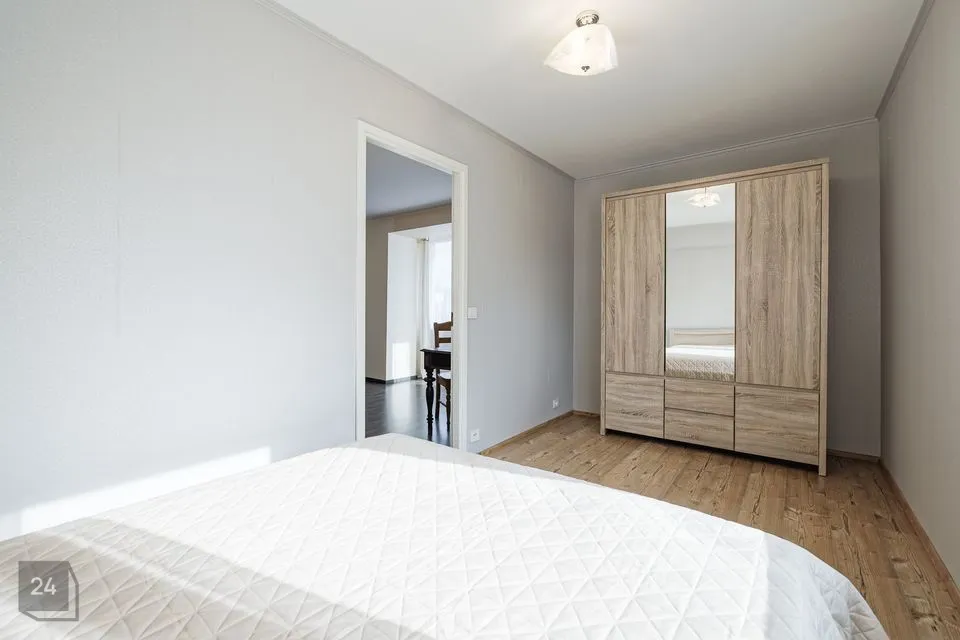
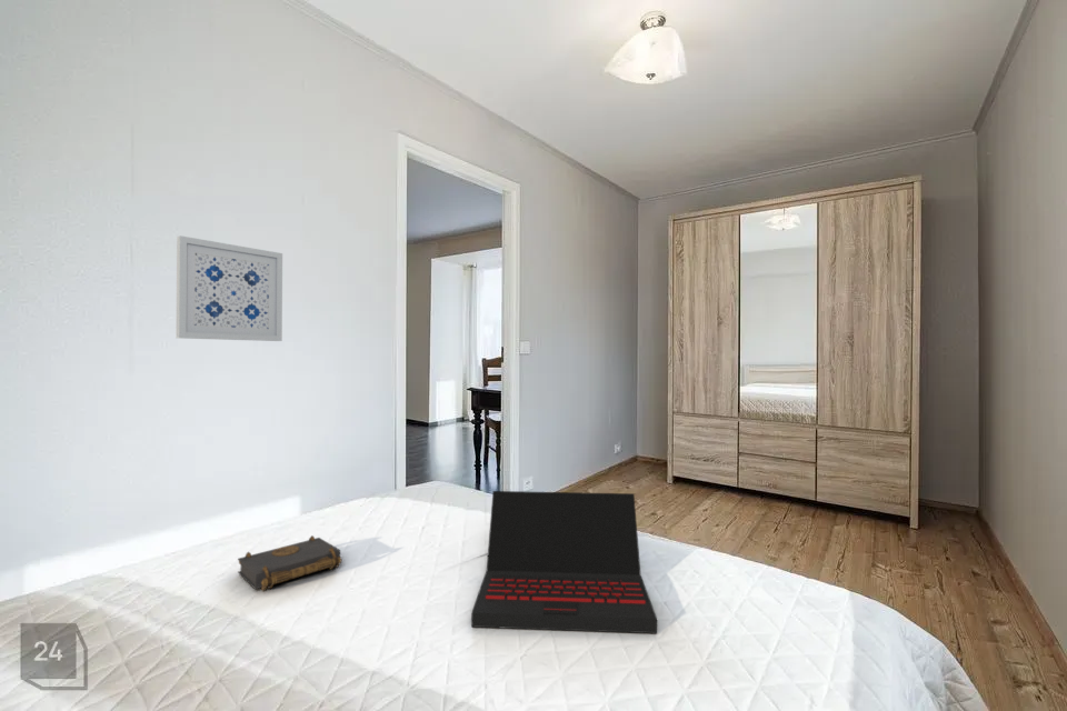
+ wall art [174,234,283,342]
+ laptop [470,490,658,634]
+ book [237,534,342,591]
